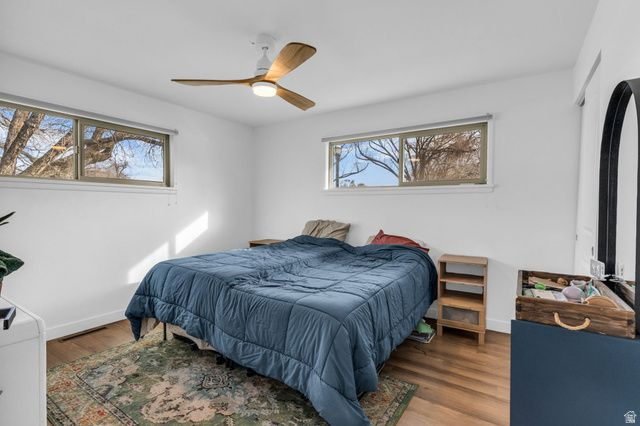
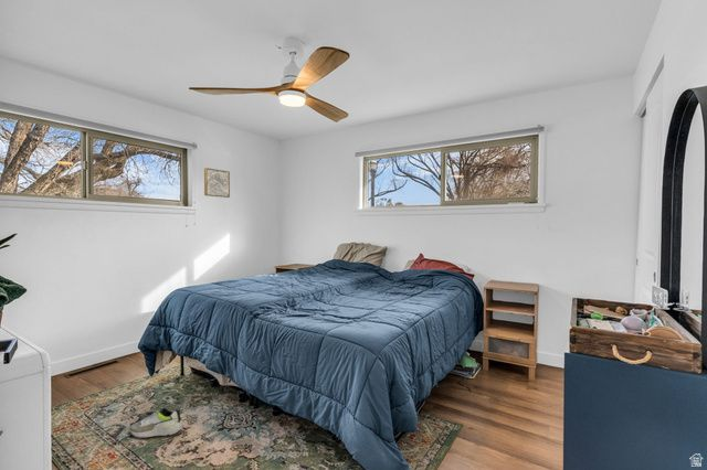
+ shoe [129,406,184,439]
+ wall art [203,167,231,199]
